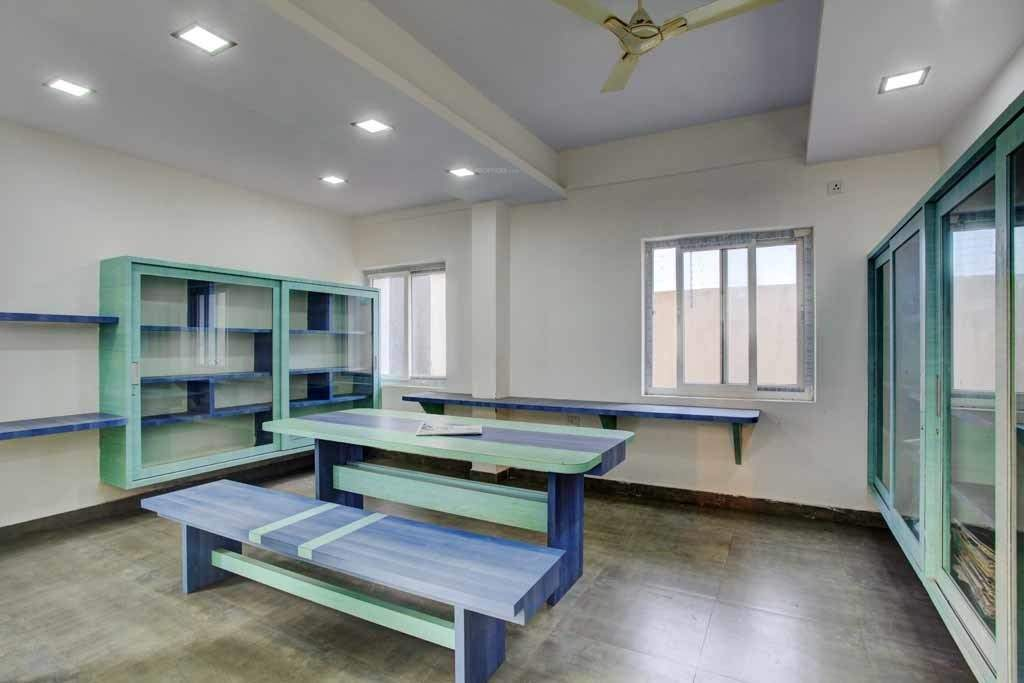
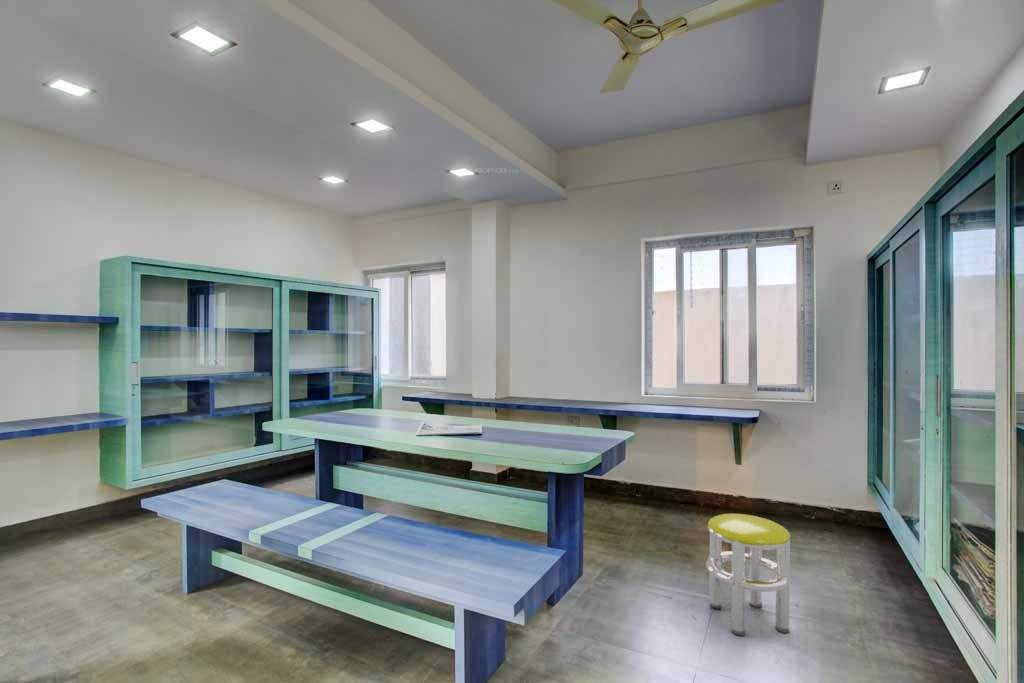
+ stool [705,513,792,637]
